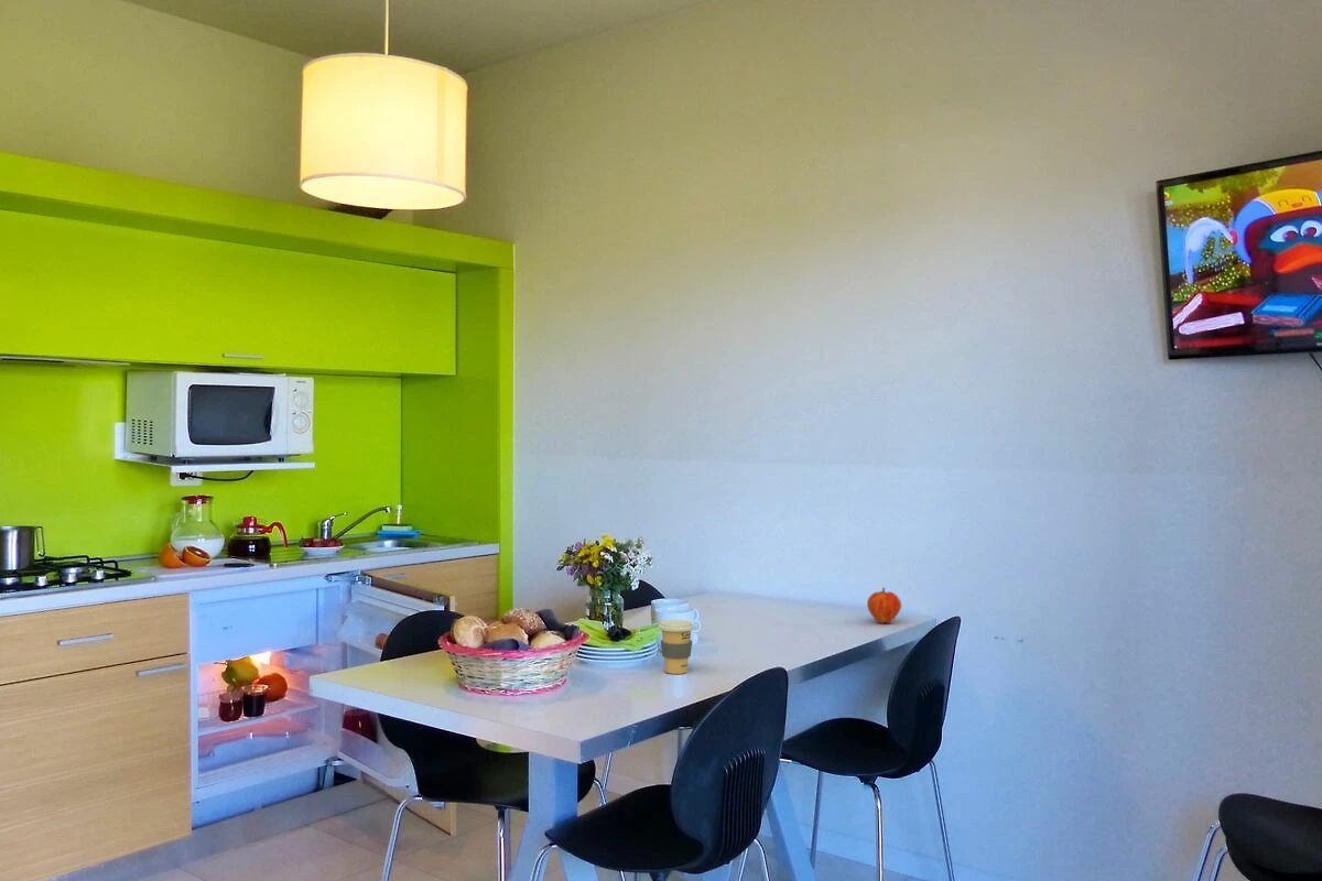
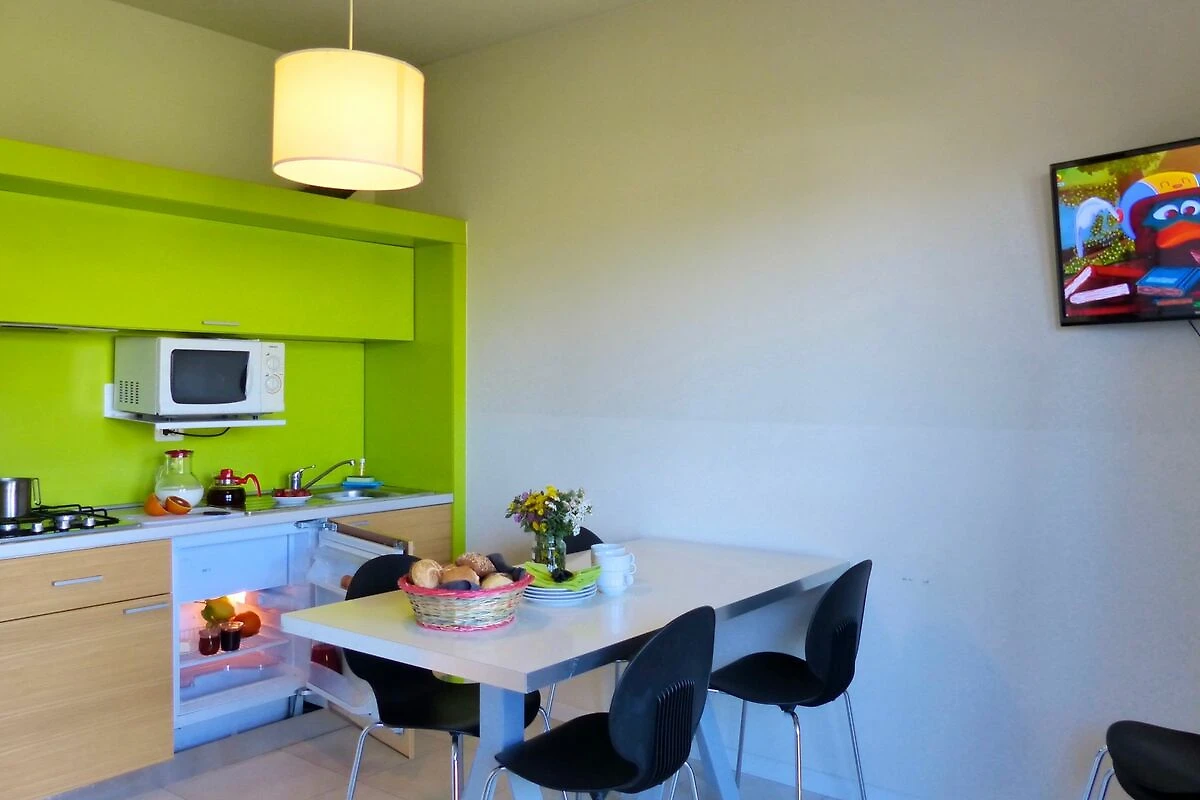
- fruit [866,586,902,624]
- coffee cup [657,619,695,675]
